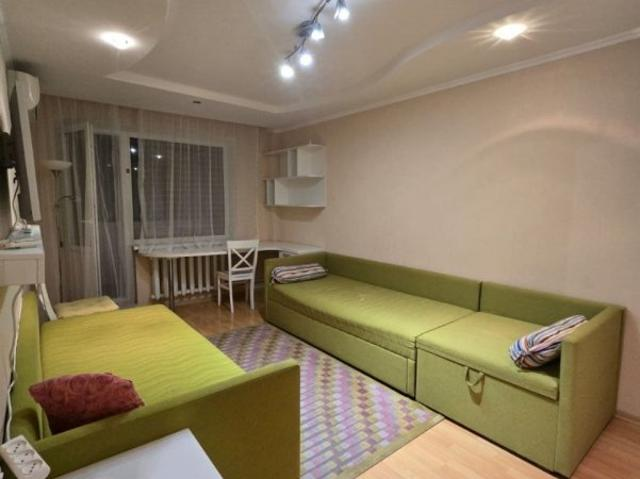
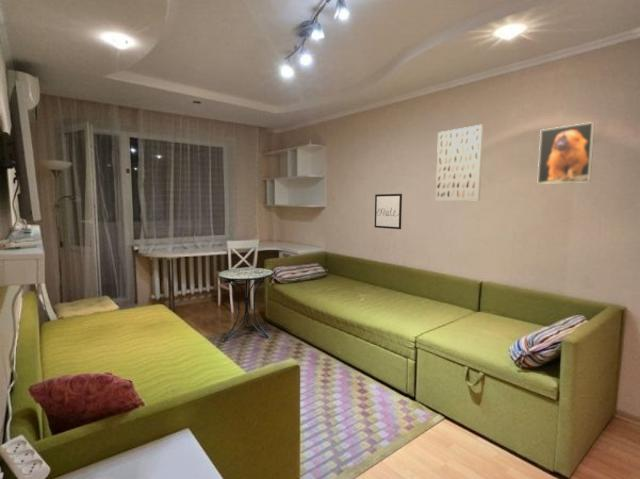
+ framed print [536,121,596,185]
+ wall art [435,124,484,202]
+ wall art [374,193,403,230]
+ side table [217,267,275,342]
